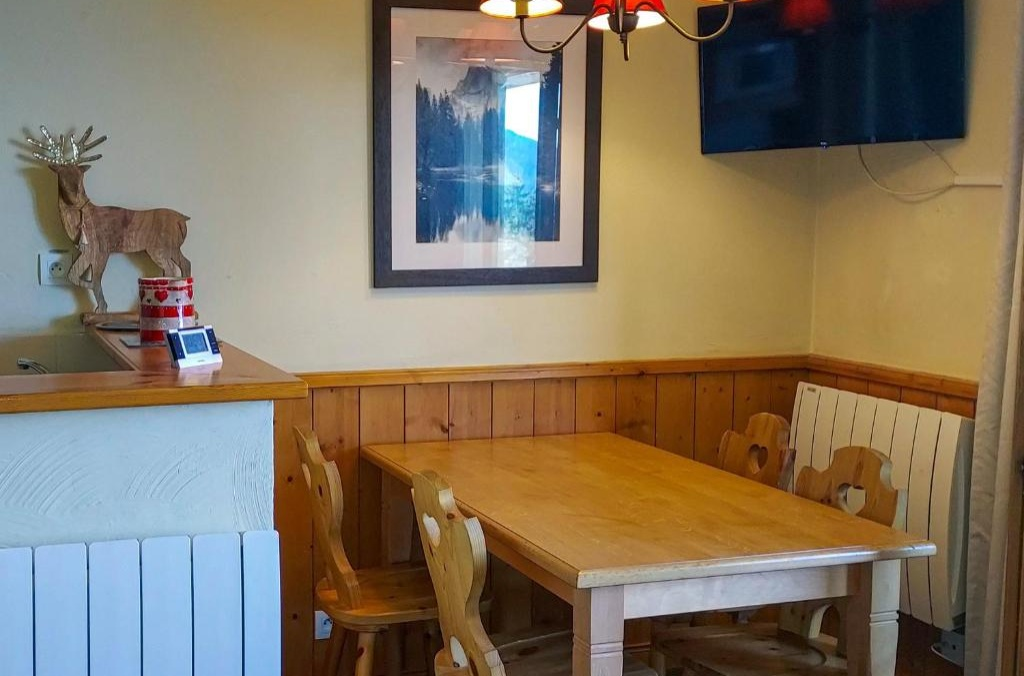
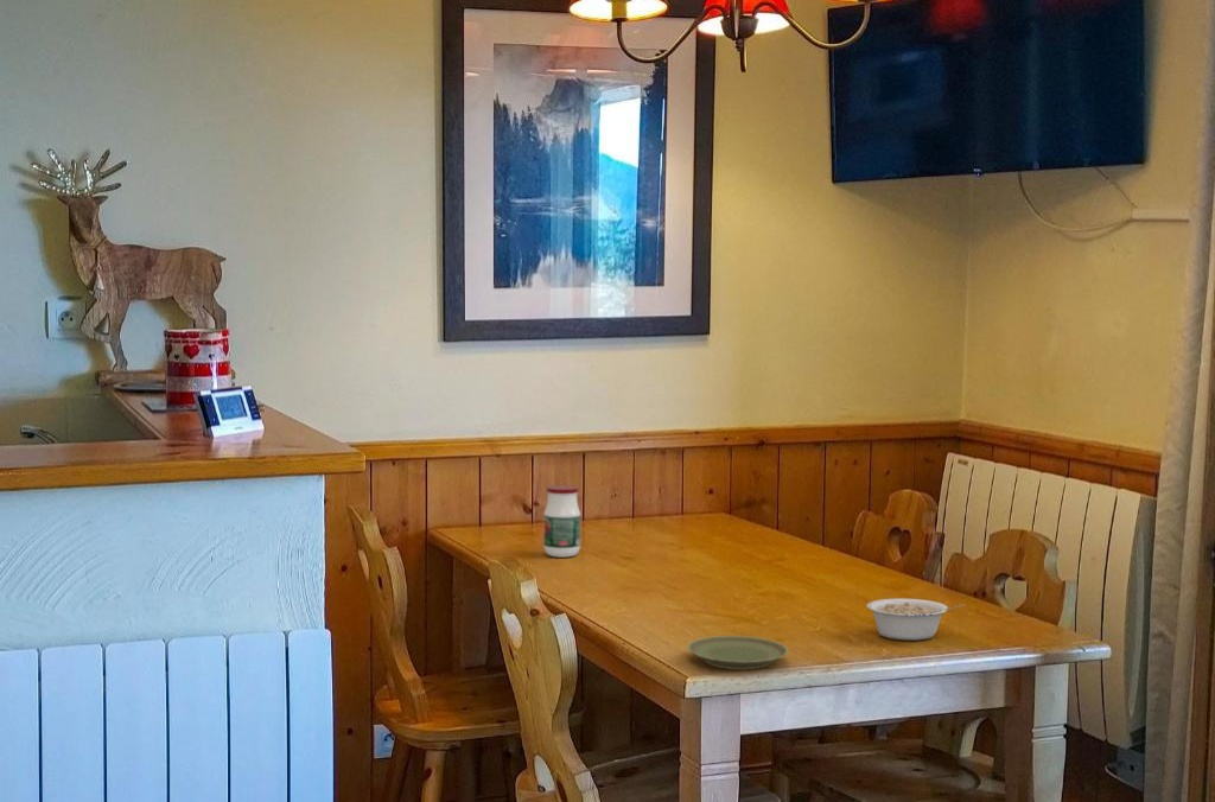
+ legume [866,598,965,641]
+ plate [686,635,789,670]
+ jar [542,484,581,559]
